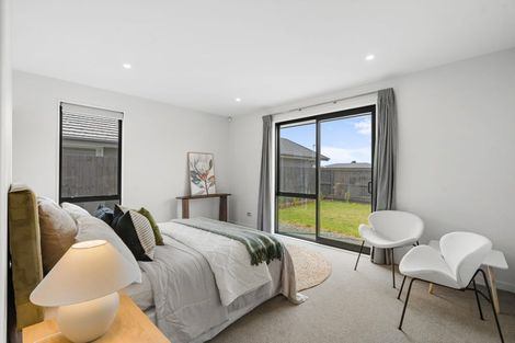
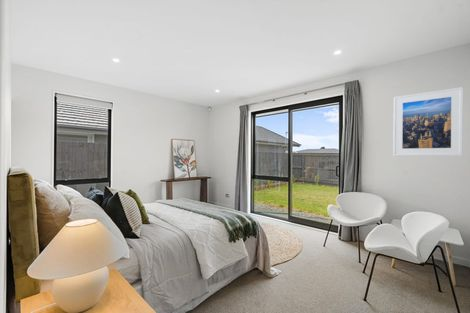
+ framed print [392,86,464,157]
